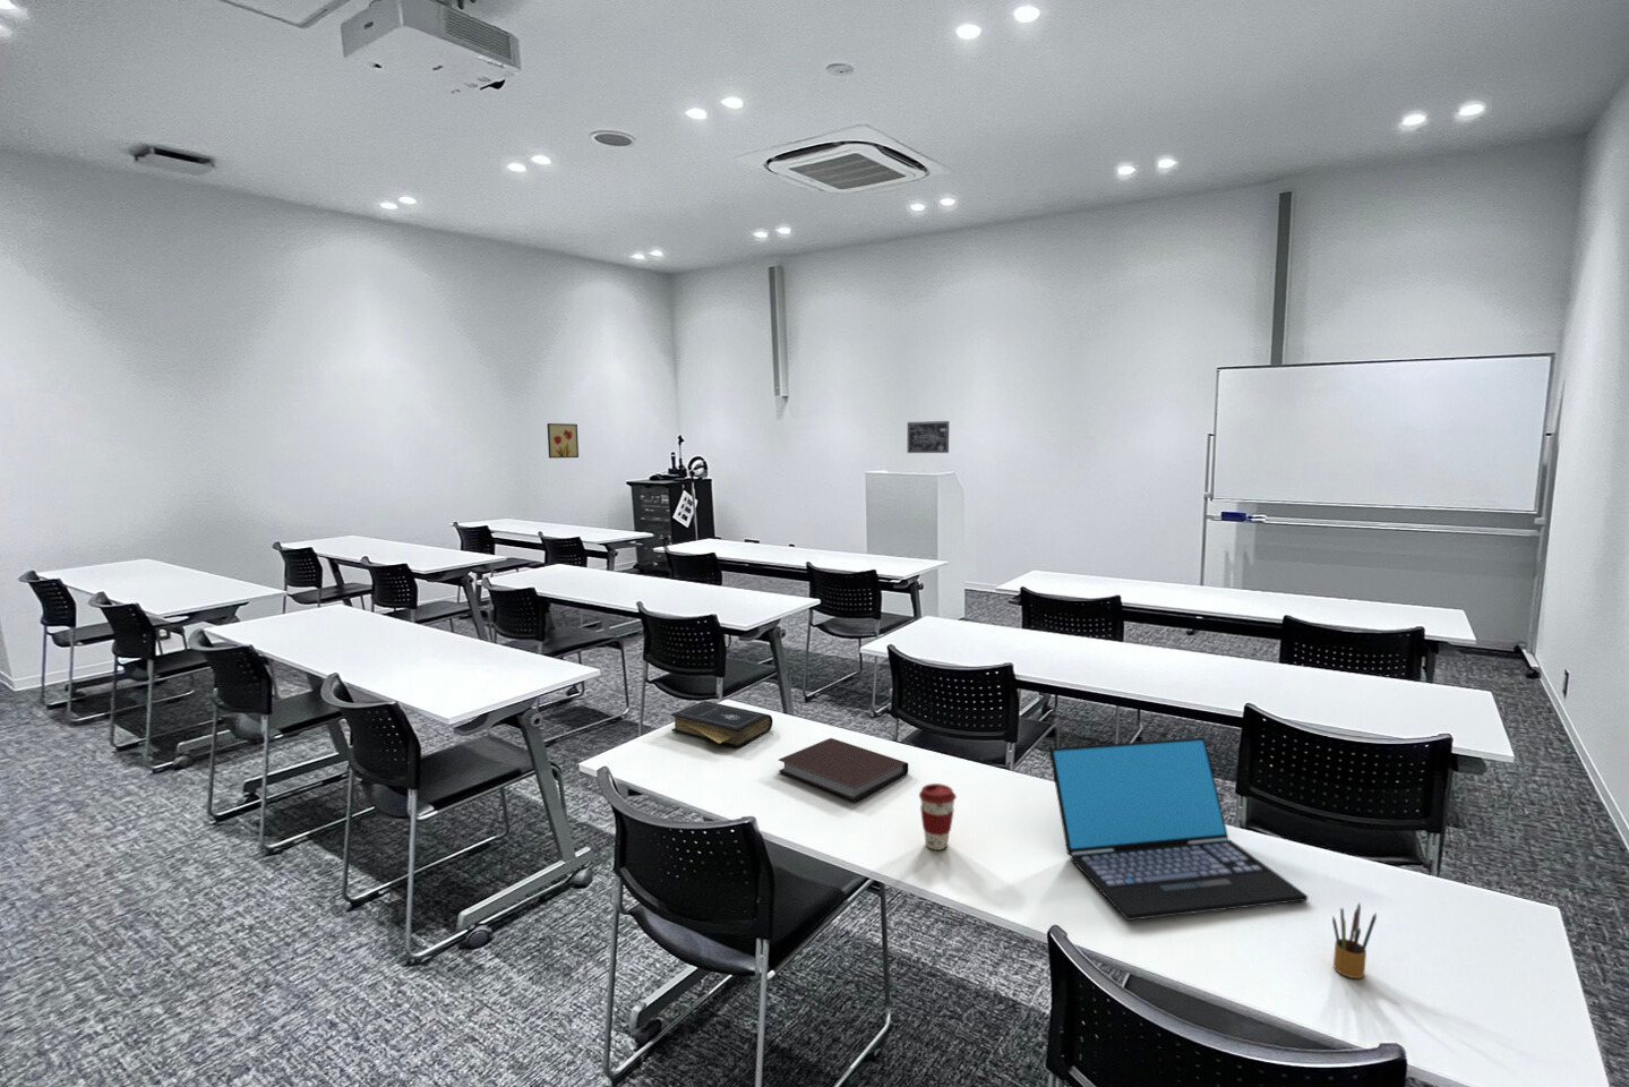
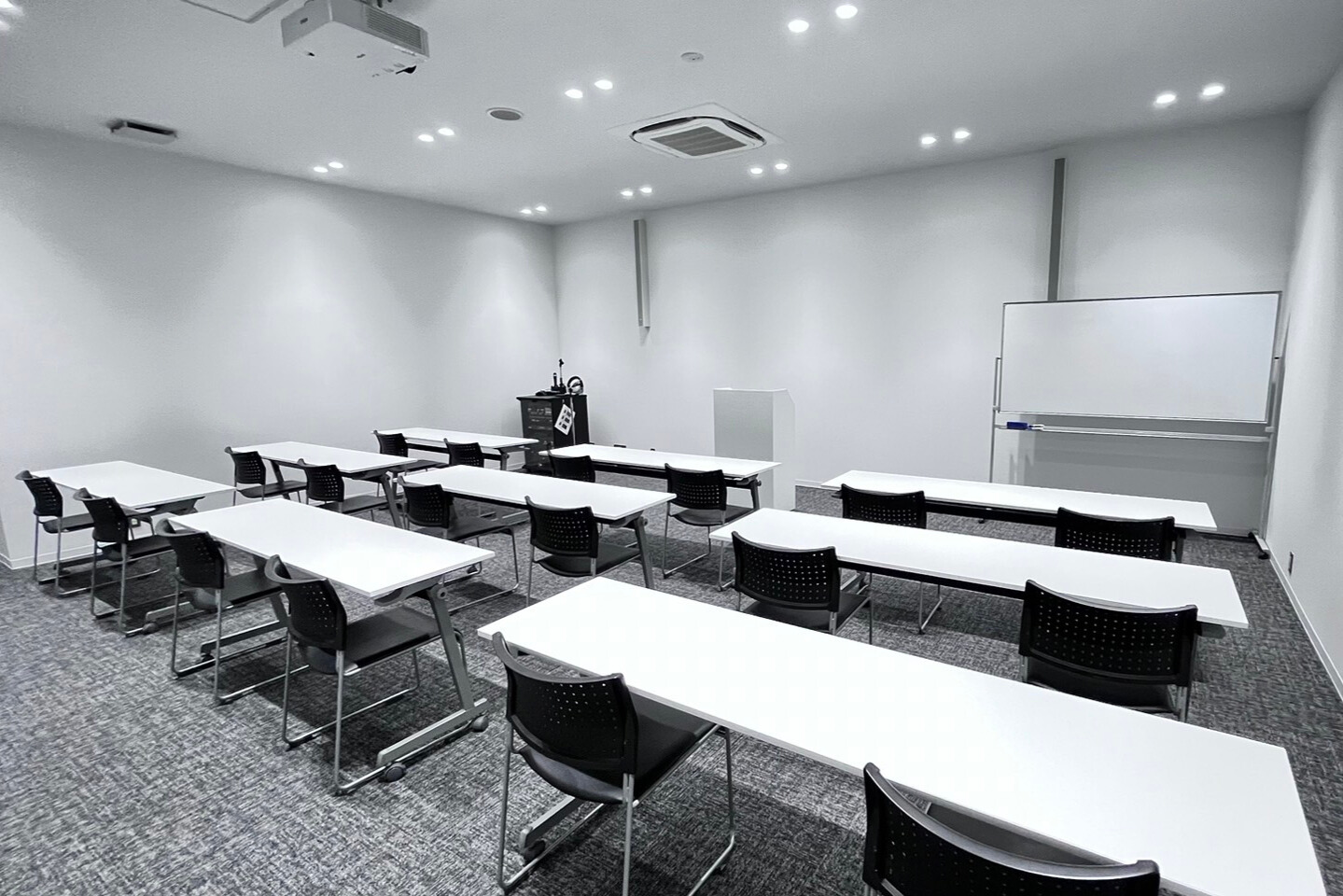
- book [671,700,773,749]
- pencil box [1332,901,1378,979]
- coffee cup [918,782,958,850]
- wall art [546,422,580,460]
- wall art [907,420,950,454]
- notebook [778,738,909,803]
- laptop [1048,736,1309,922]
